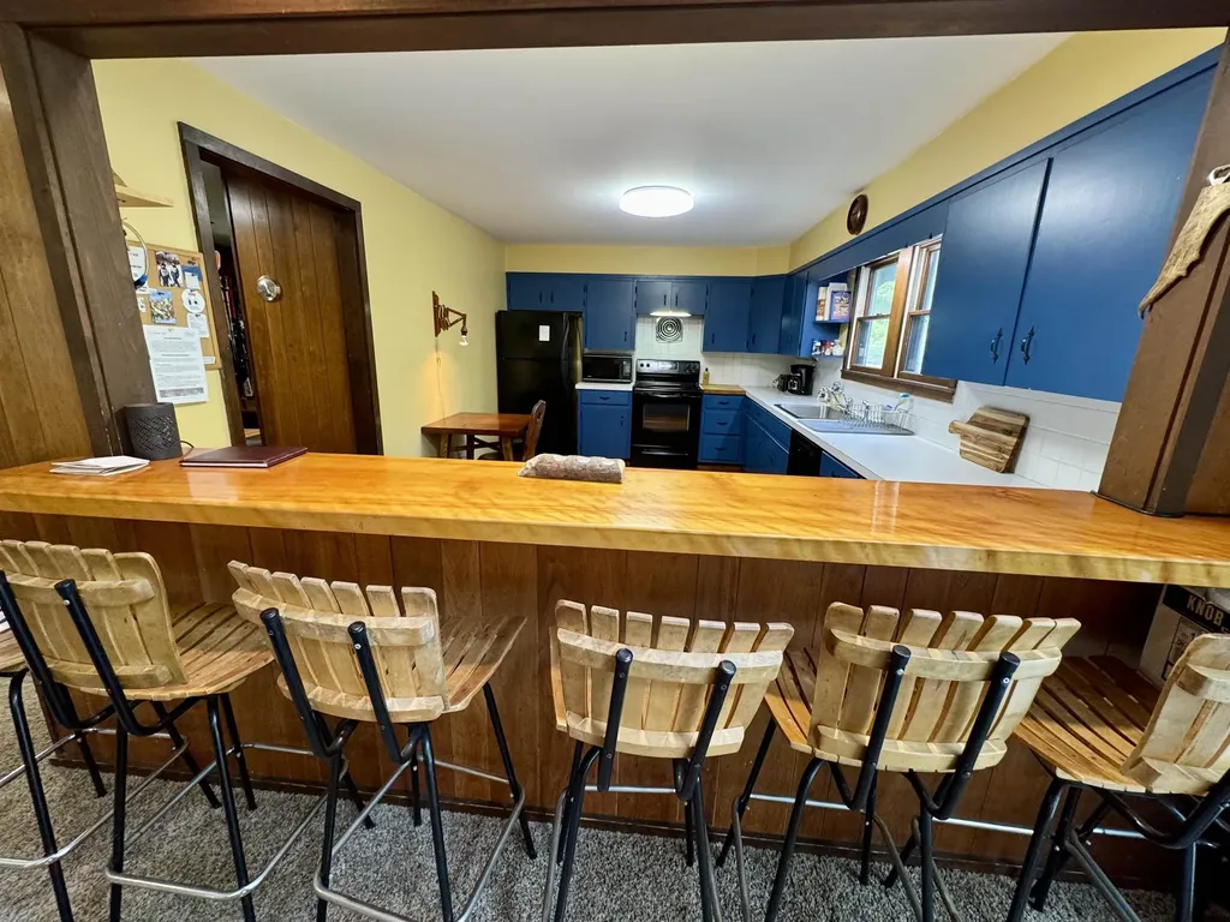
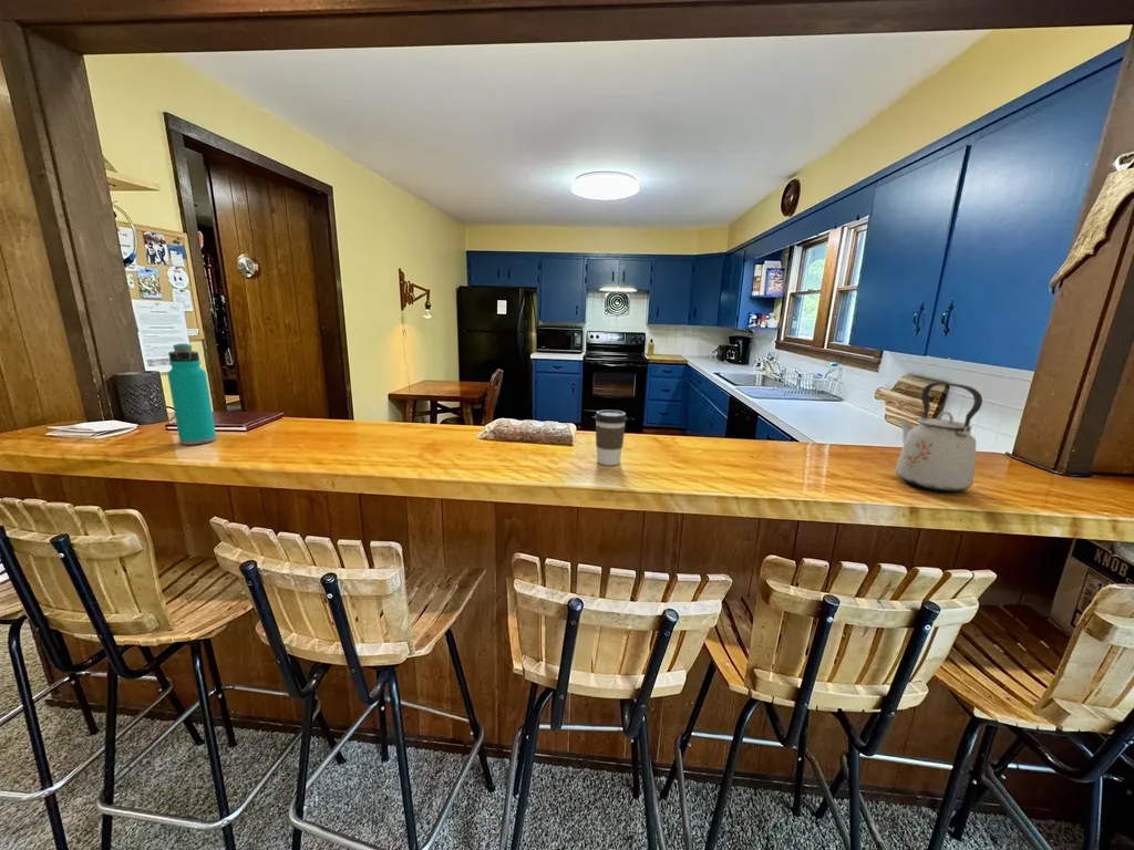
+ coffee cup [594,410,628,467]
+ water bottle [166,343,217,446]
+ kettle [895,381,983,493]
